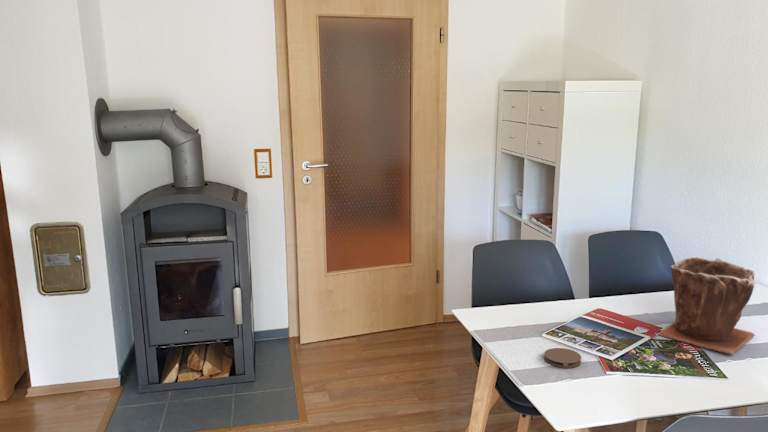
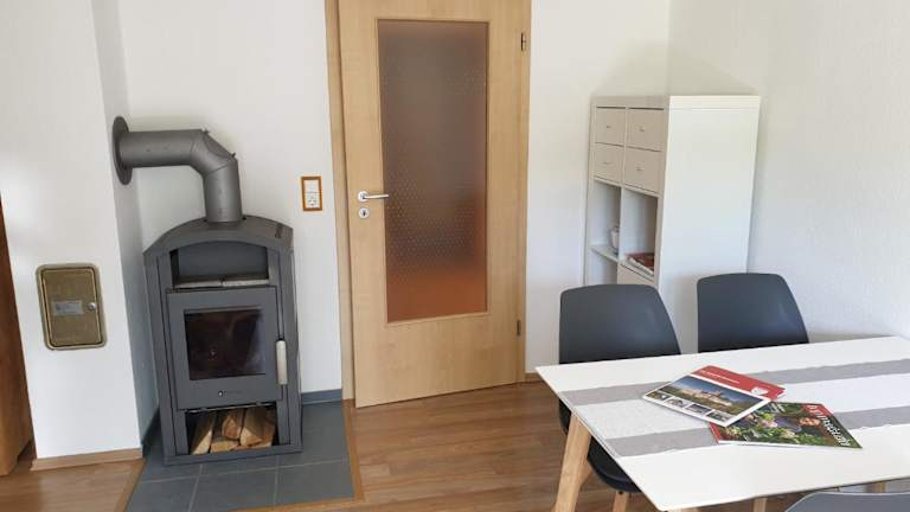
- coaster [543,347,582,369]
- plant pot [657,256,756,355]
